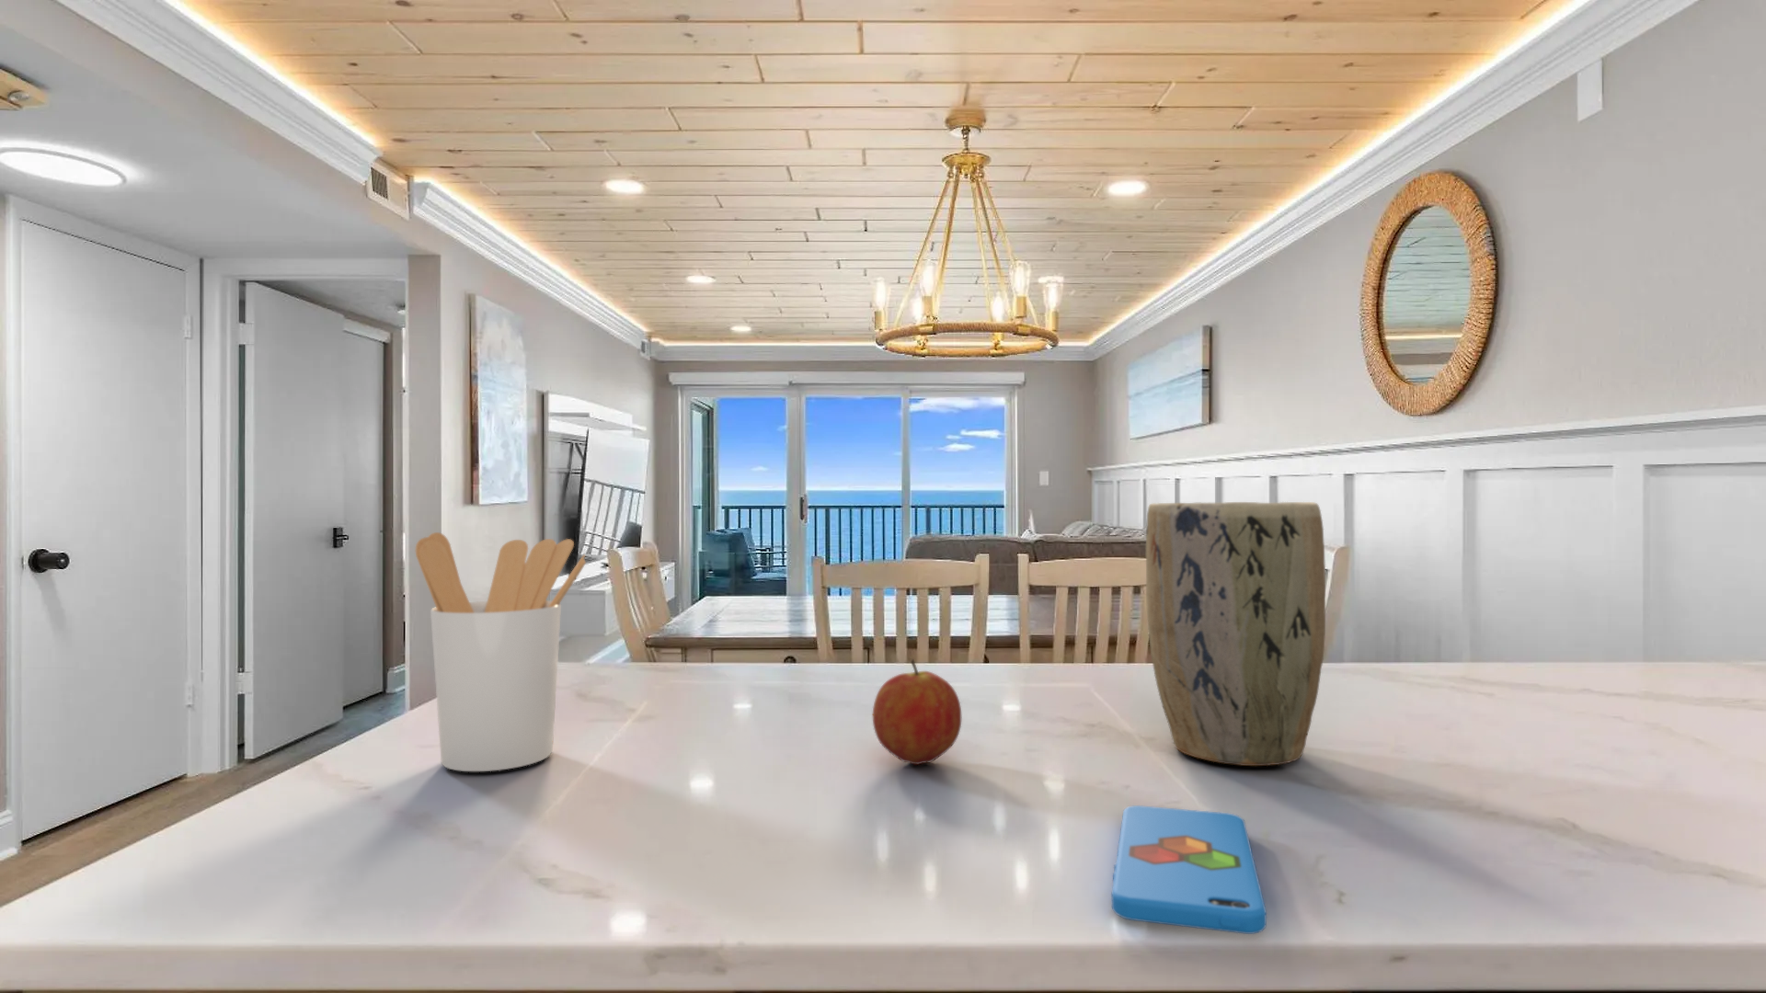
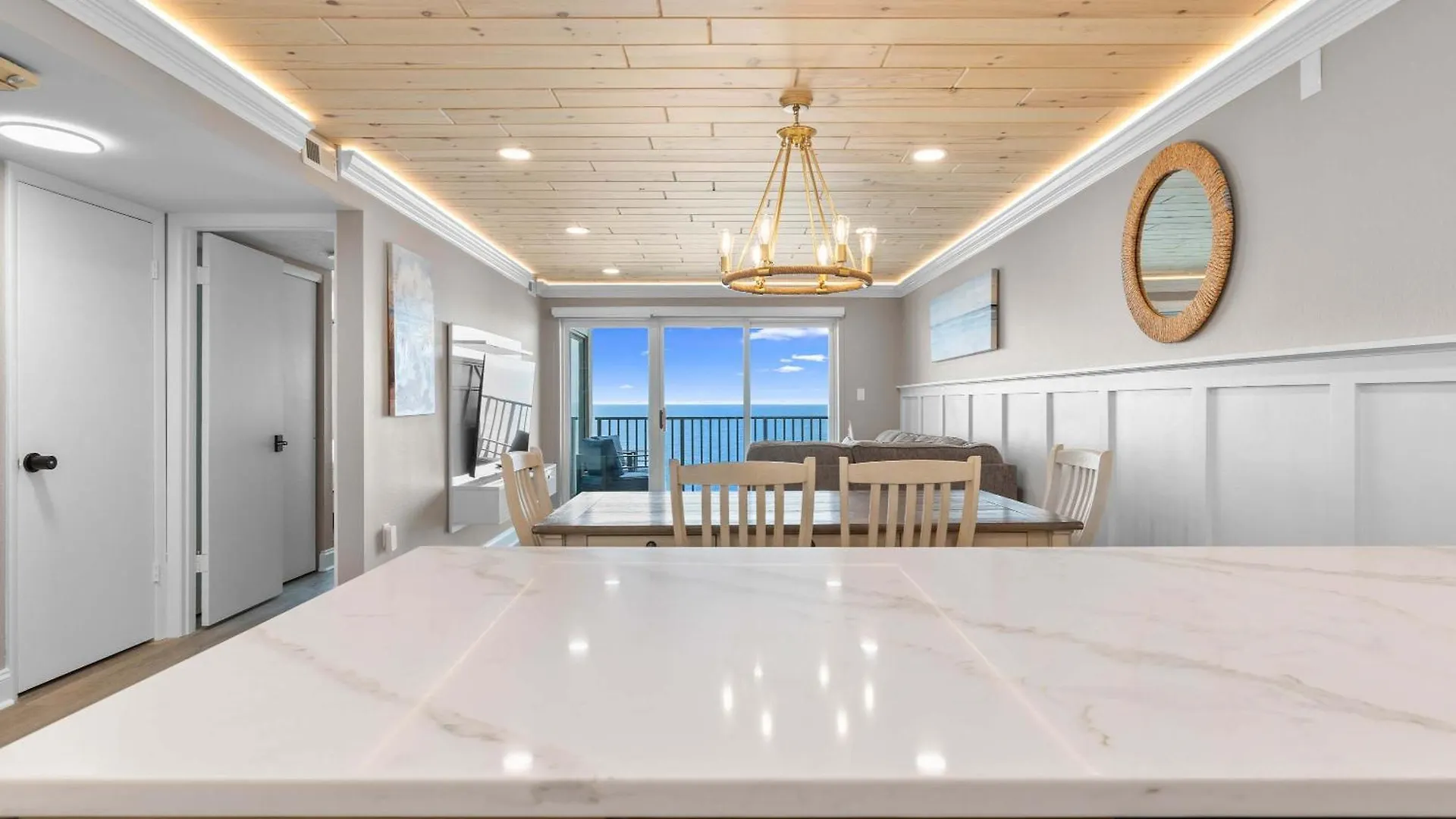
- utensil holder [415,531,587,772]
- fruit [872,657,962,766]
- plant pot [1145,501,1327,766]
- smartphone [1111,805,1267,935]
